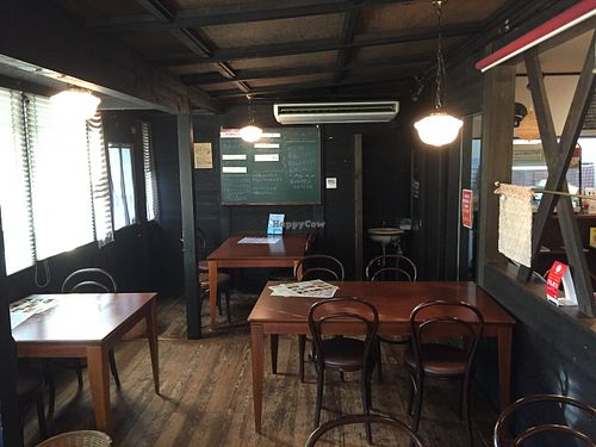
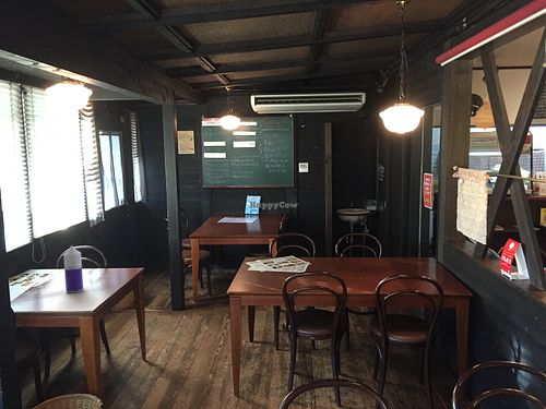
+ bottle [62,245,84,293]
